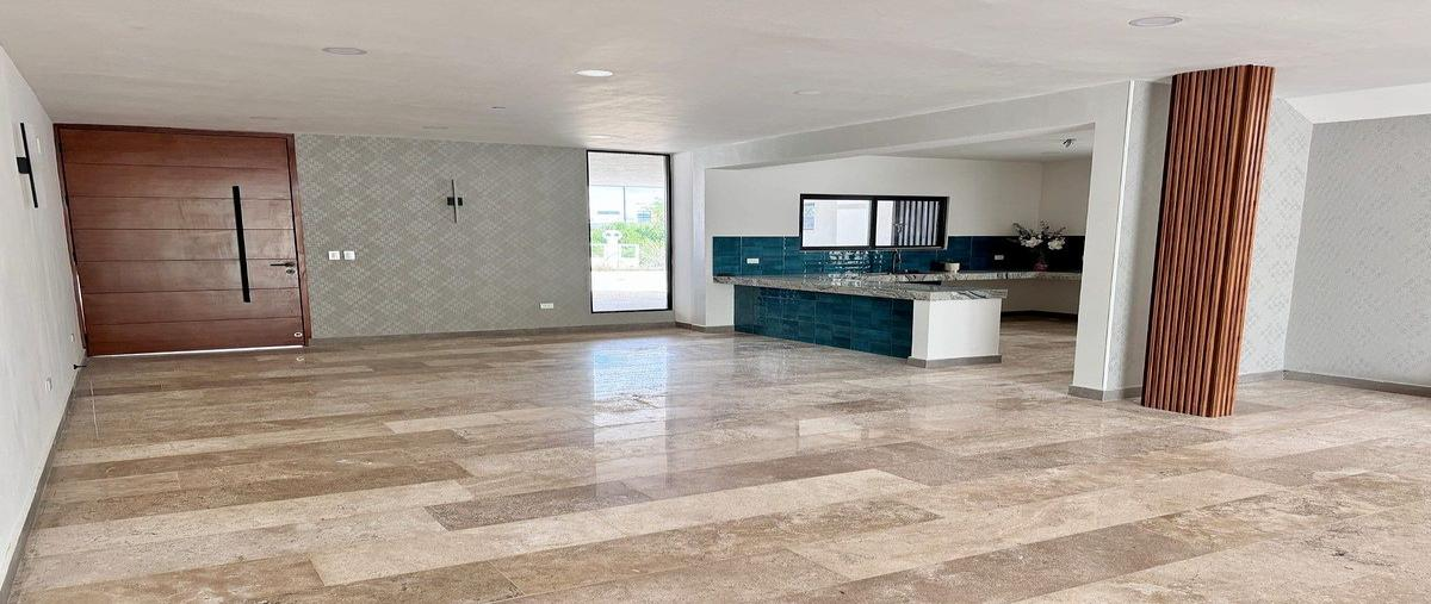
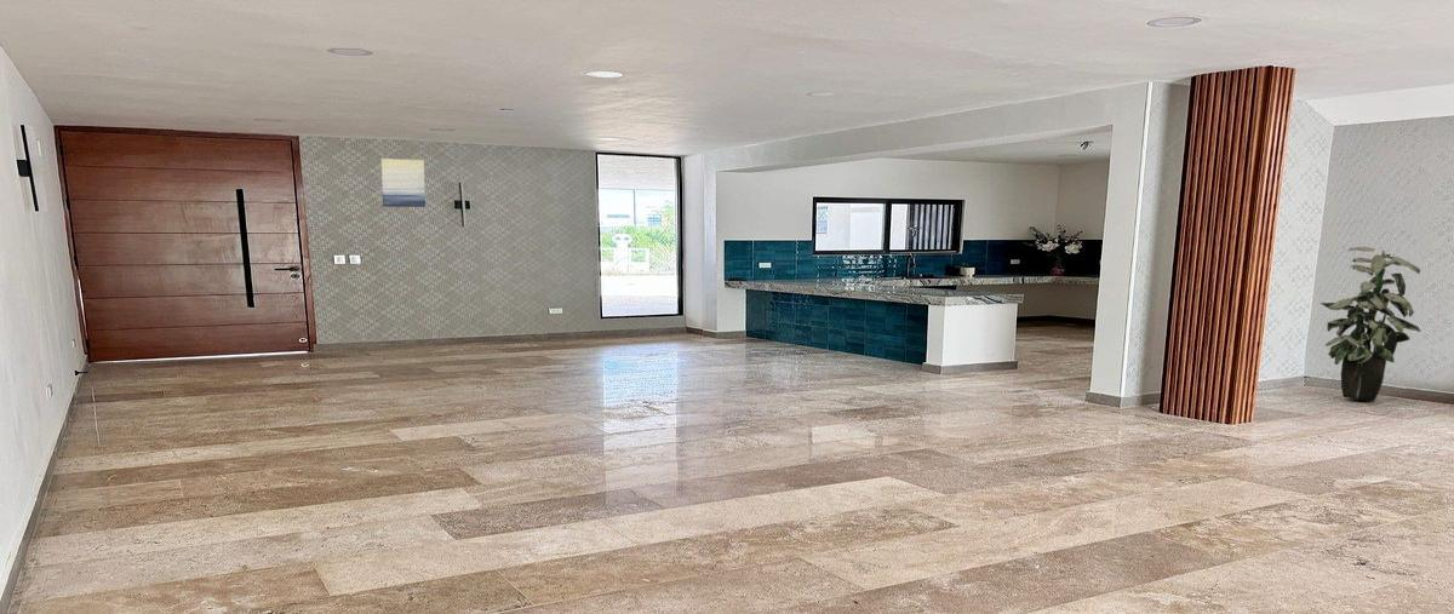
+ indoor plant [1320,246,1421,403]
+ wall art [380,157,427,208]
